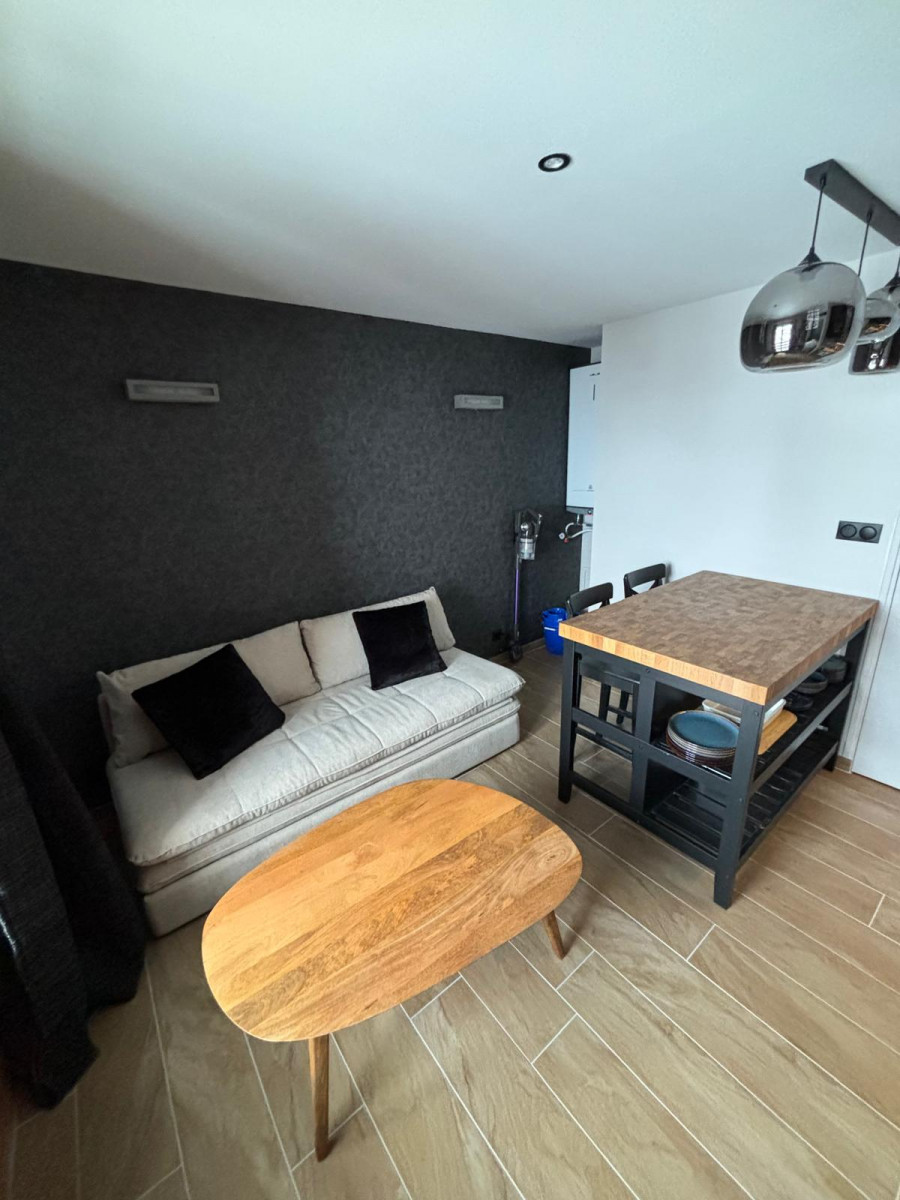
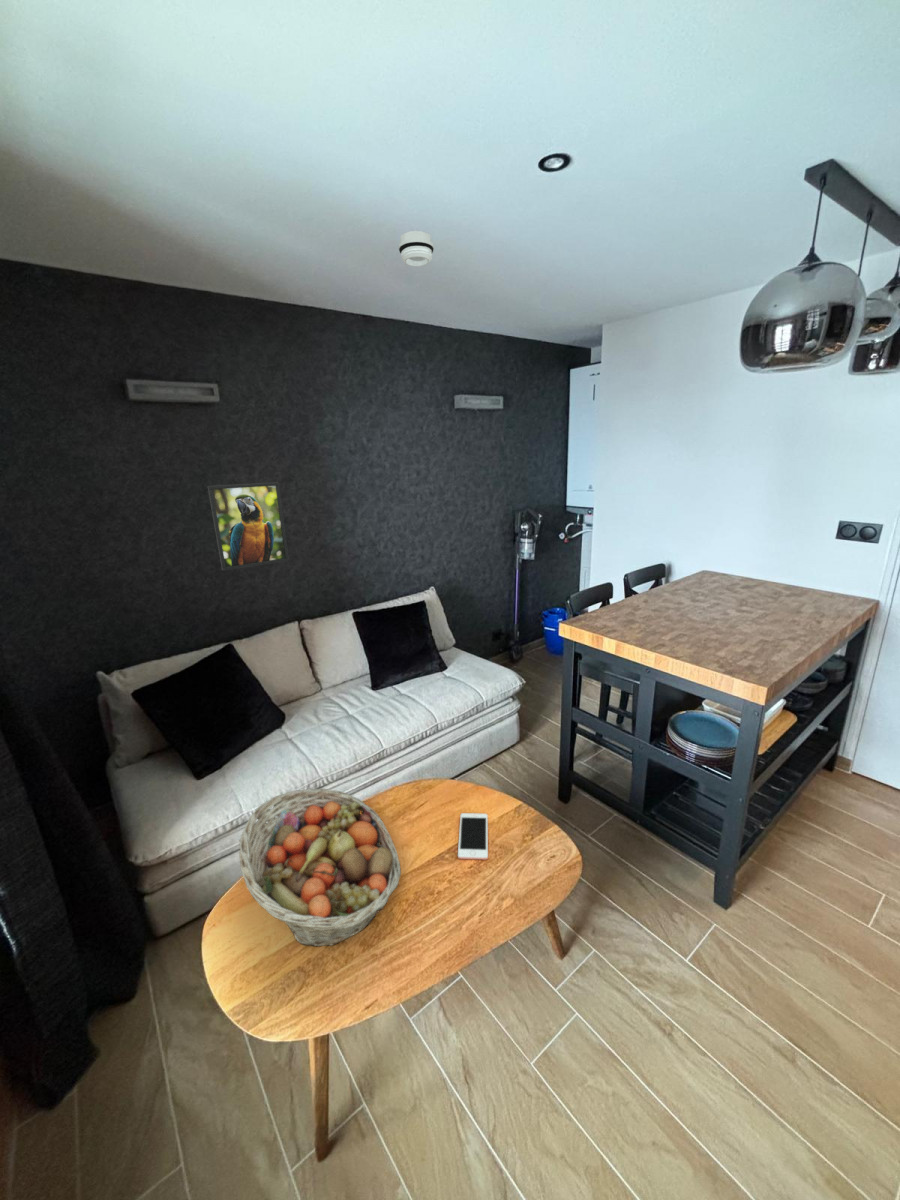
+ smoke detector [398,230,435,268]
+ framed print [207,481,290,571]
+ fruit basket [238,788,402,947]
+ cell phone [457,812,489,860]
